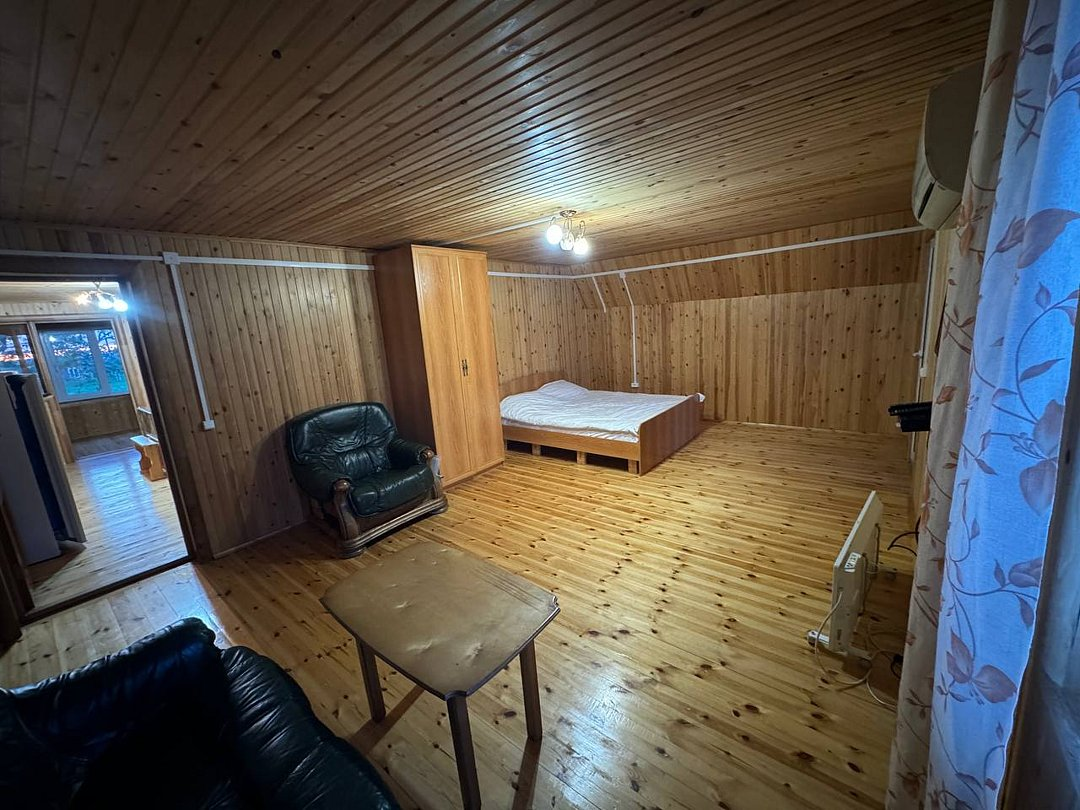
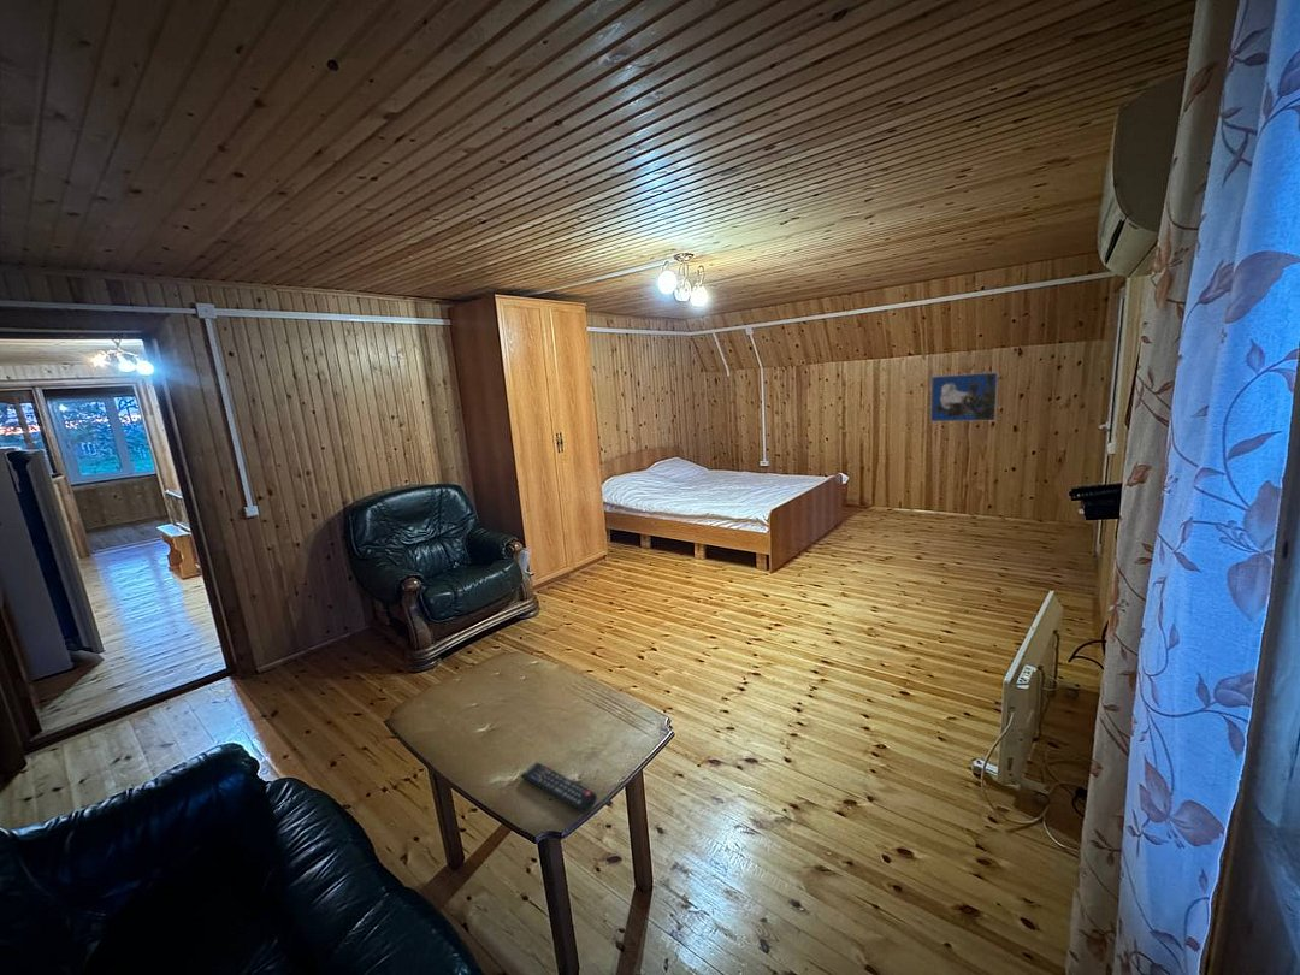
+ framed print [929,371,999,422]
+ remote control [520,762,598,814]
